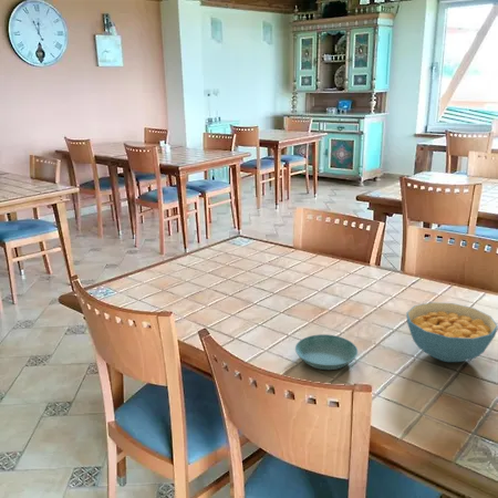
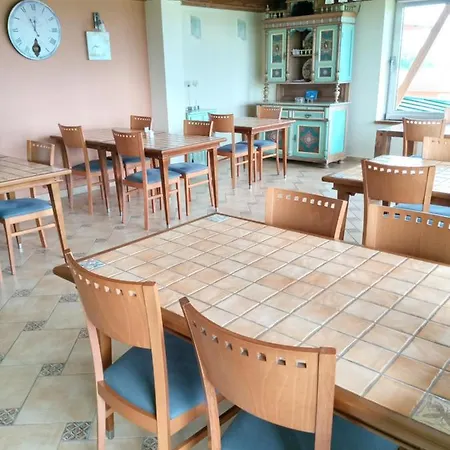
- saucer [294,333,359,371]
- cereal bowl [405,301,498,363]
